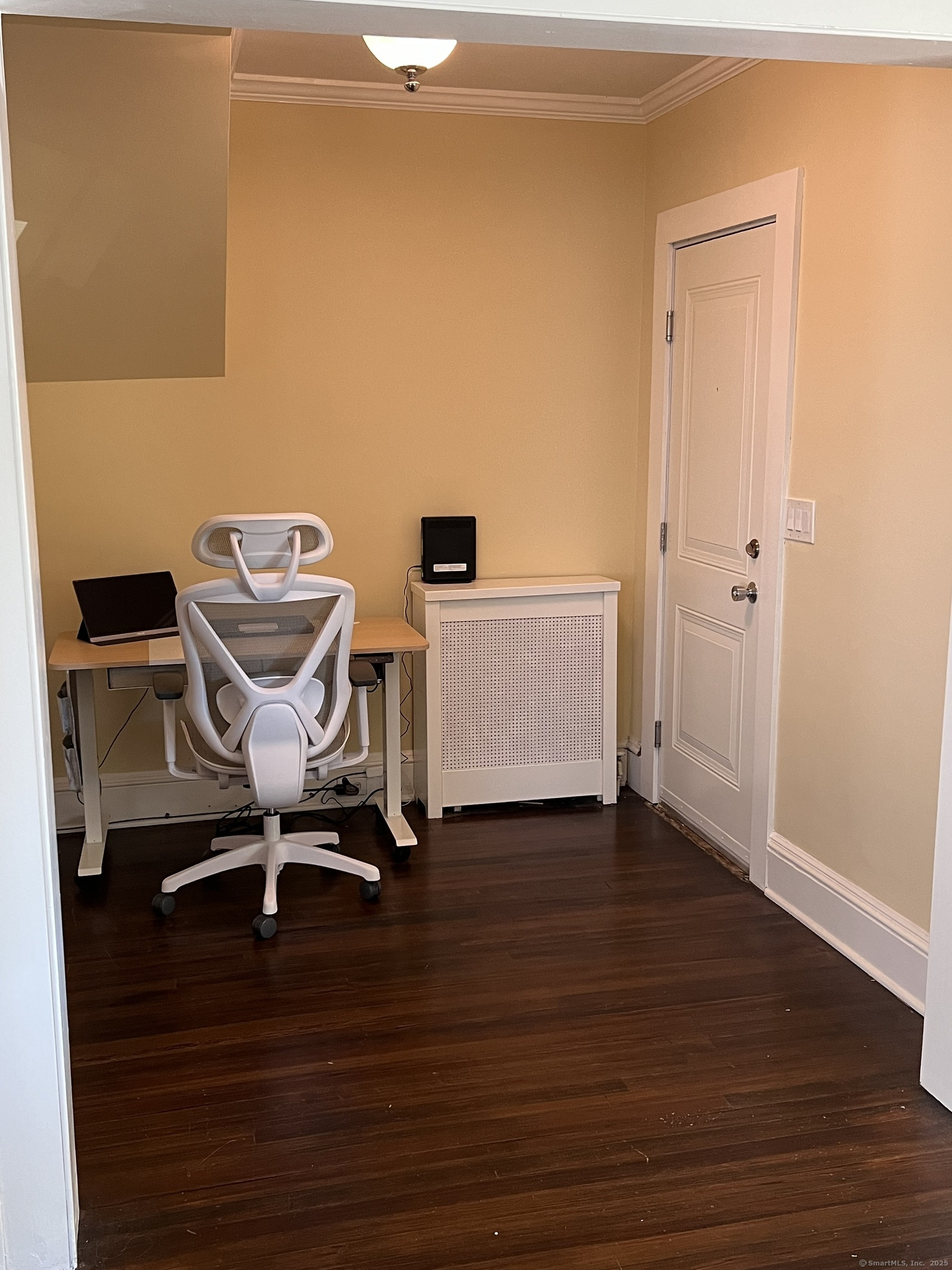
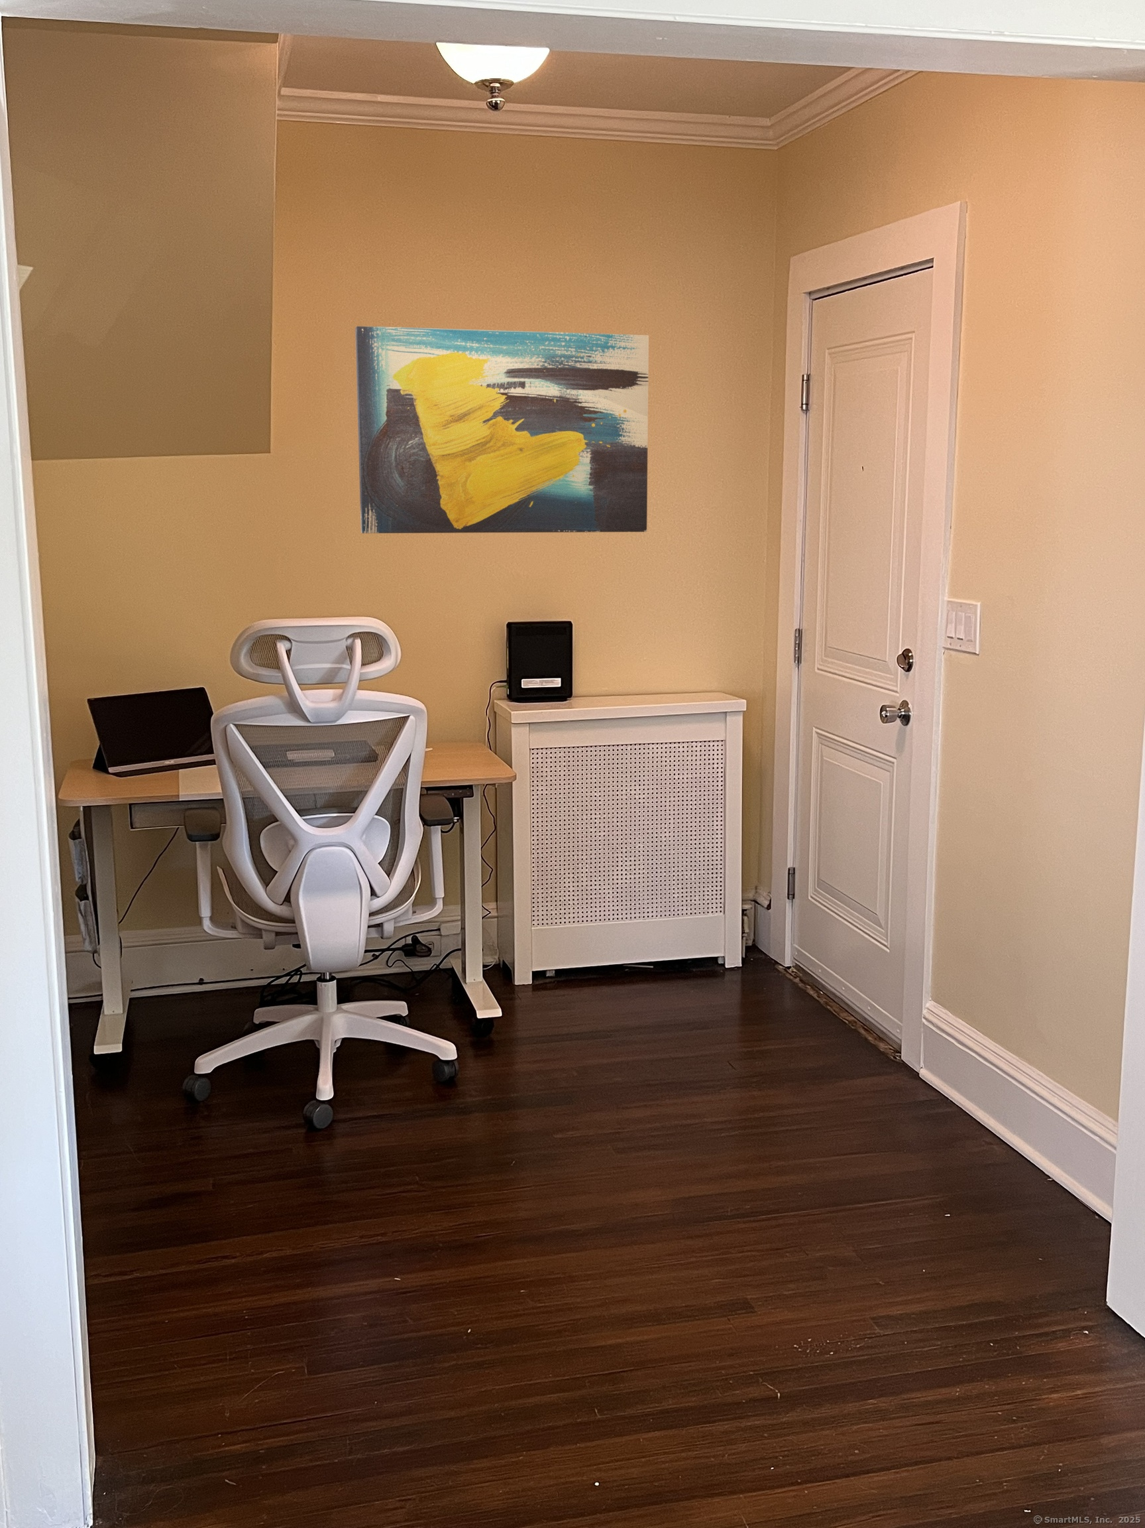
+ wall art [355,326,649,534]
